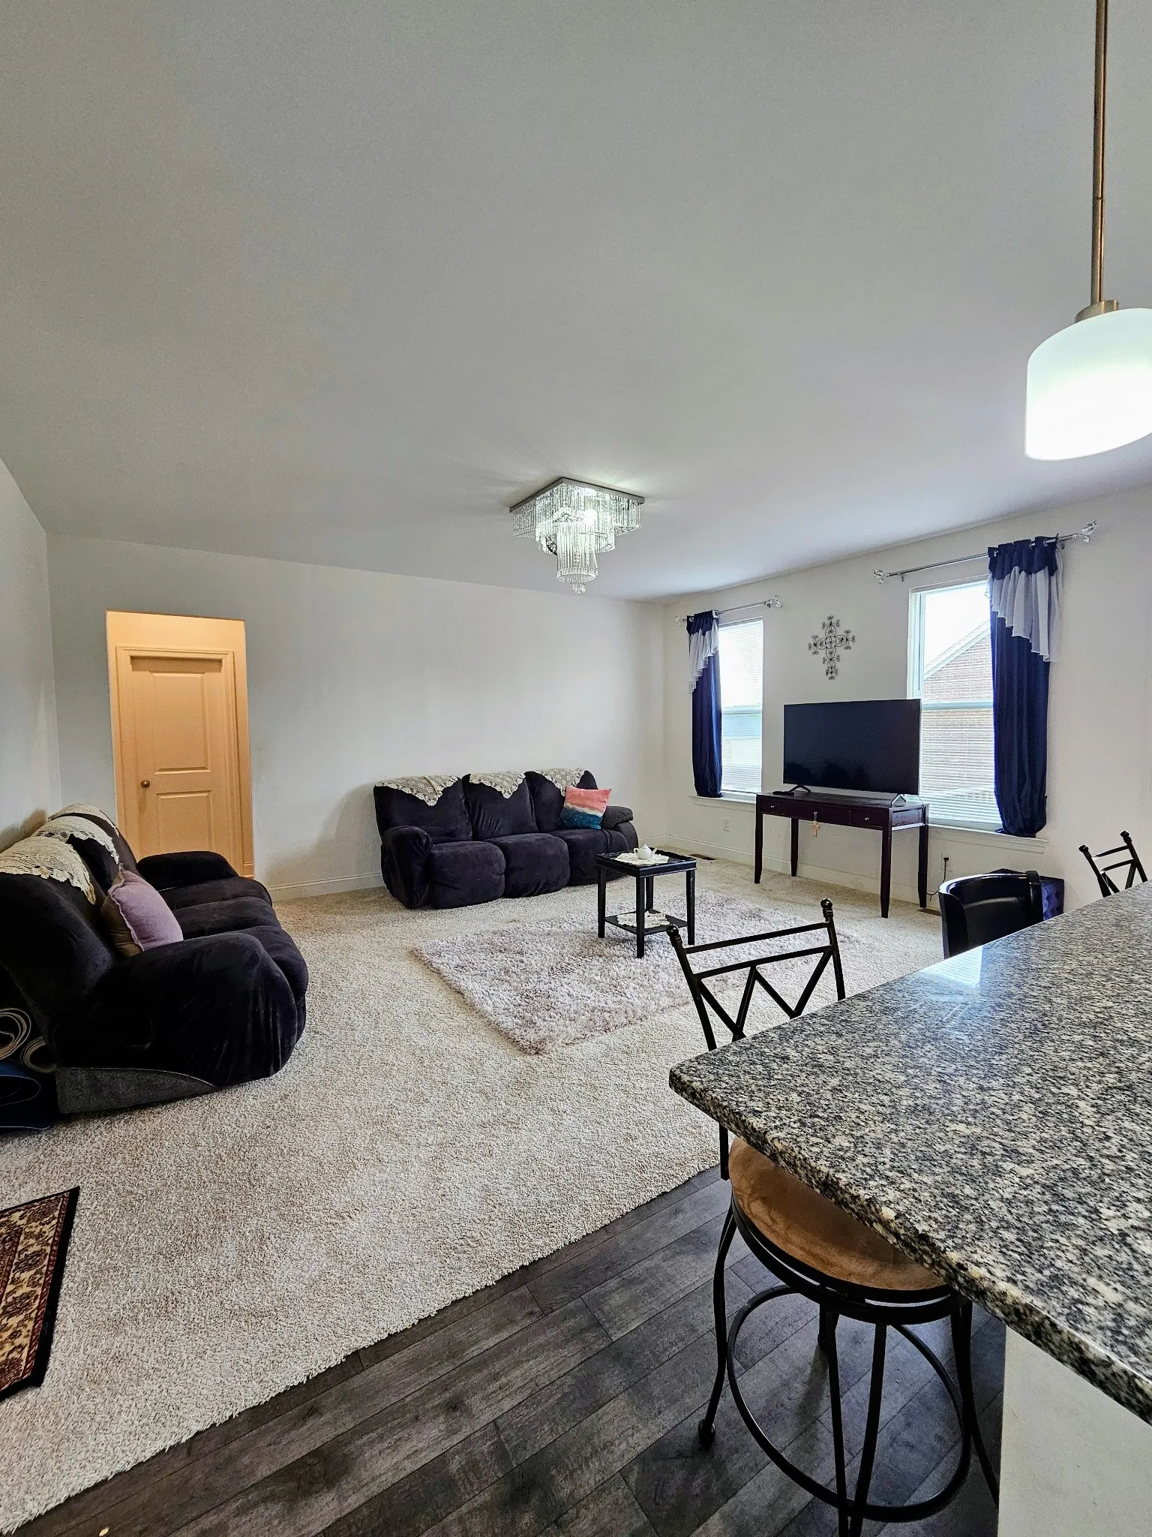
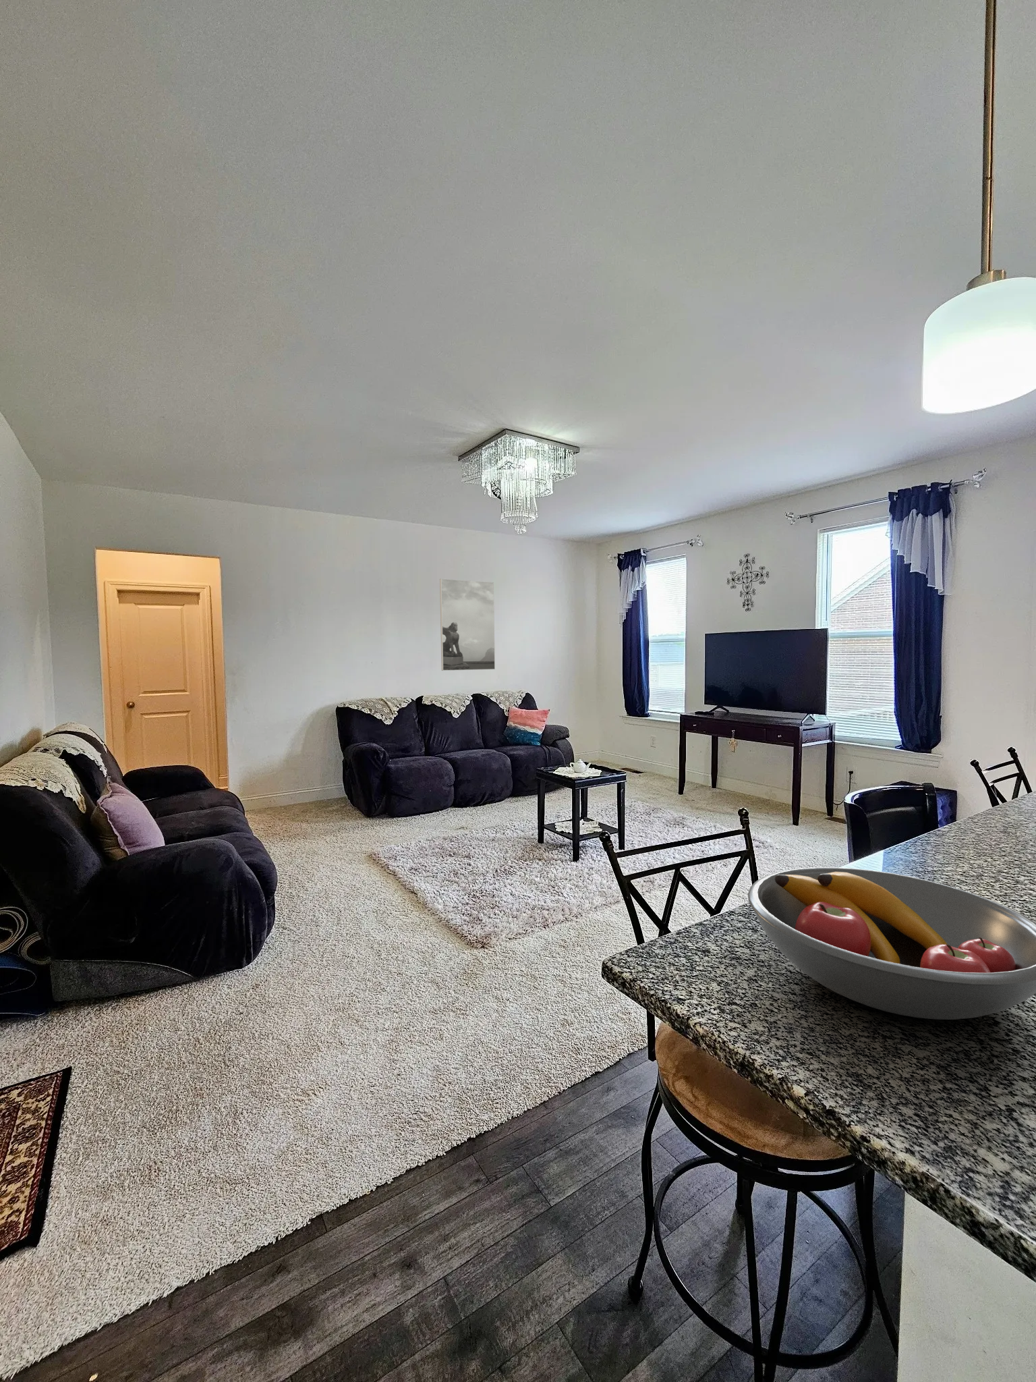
+ fruit bowl [748,866,1036,1021]
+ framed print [439,578,496,671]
